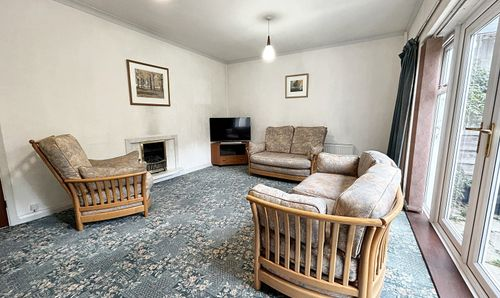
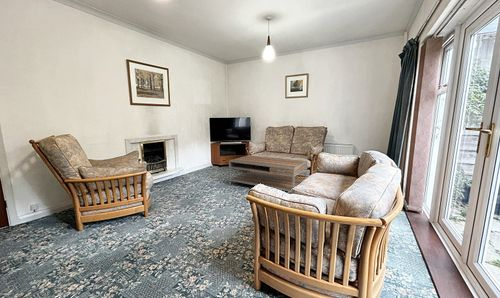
+ coffee table [228,154,308,192]
